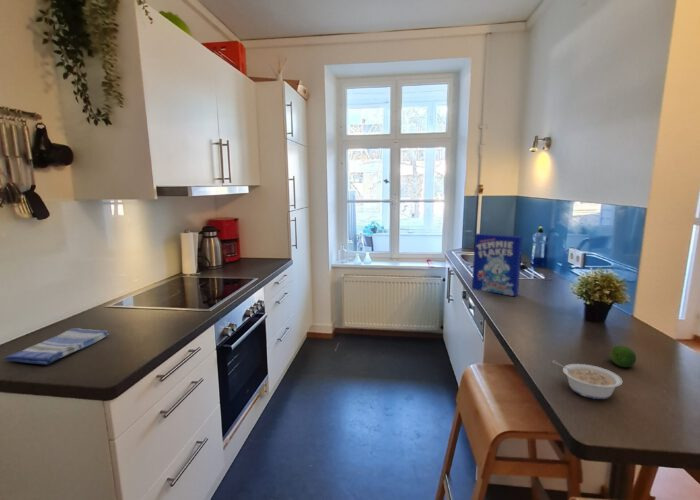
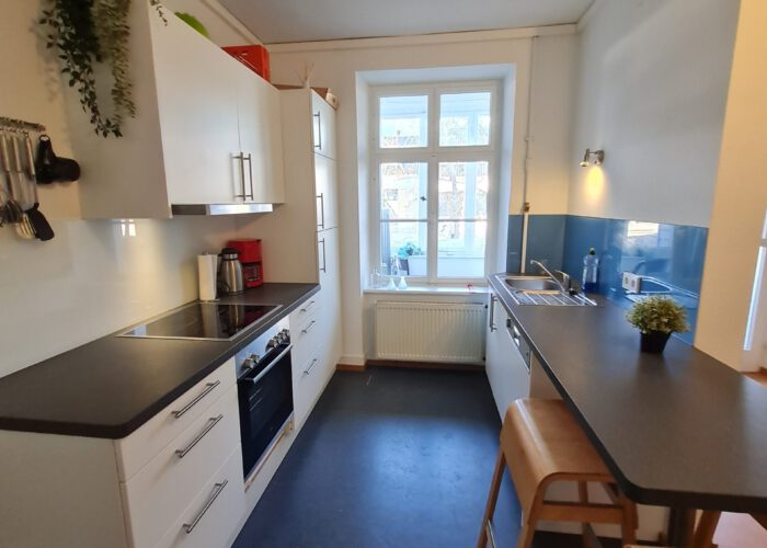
- fruit [609,345,637,368]
- dish towel [3,328,110,366]
- cereal box [471,232,524,297]
- legume [552,359,623,400]
